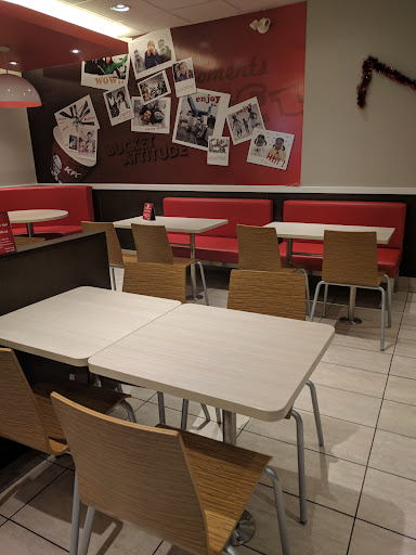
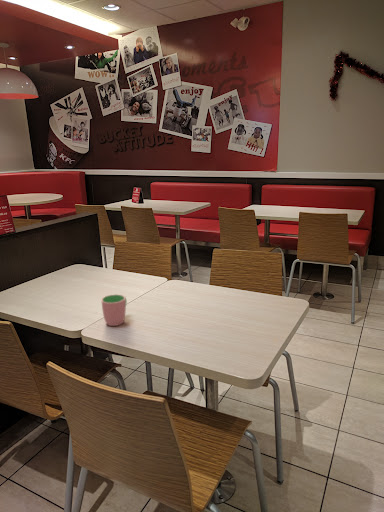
+ cup [100,293,128,327]
